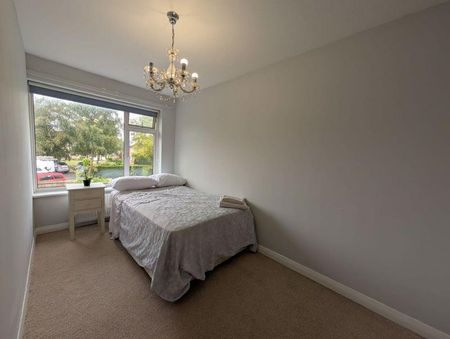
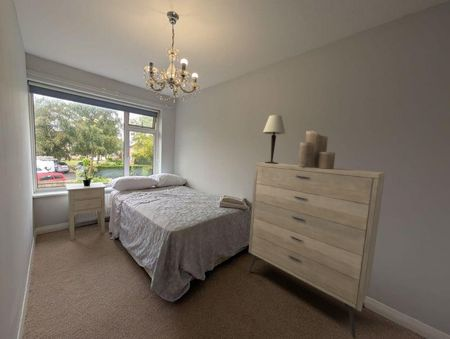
+ dresser [248,162,386,339]
+ vase [297,130,336,169]
+ table lamp [262,114,286,164]
